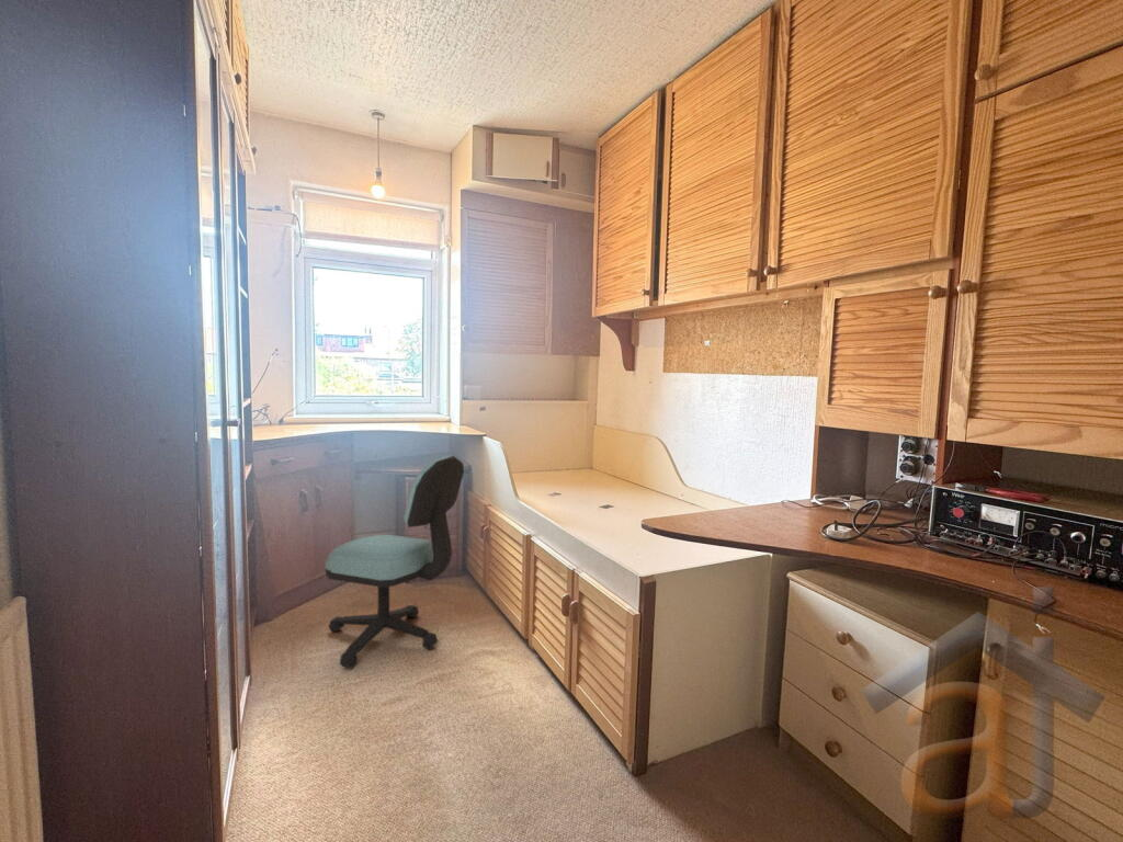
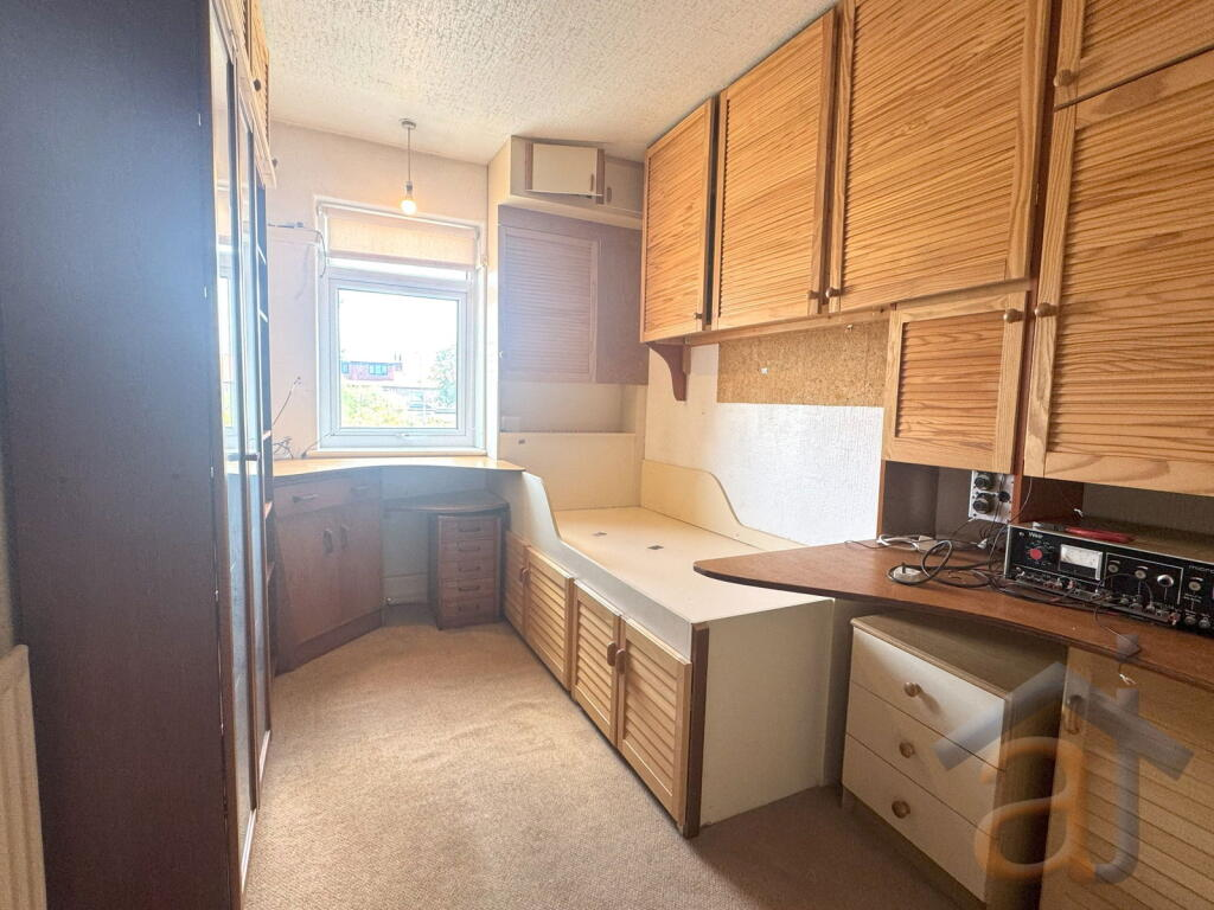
- office chair [325,455,465,669]
